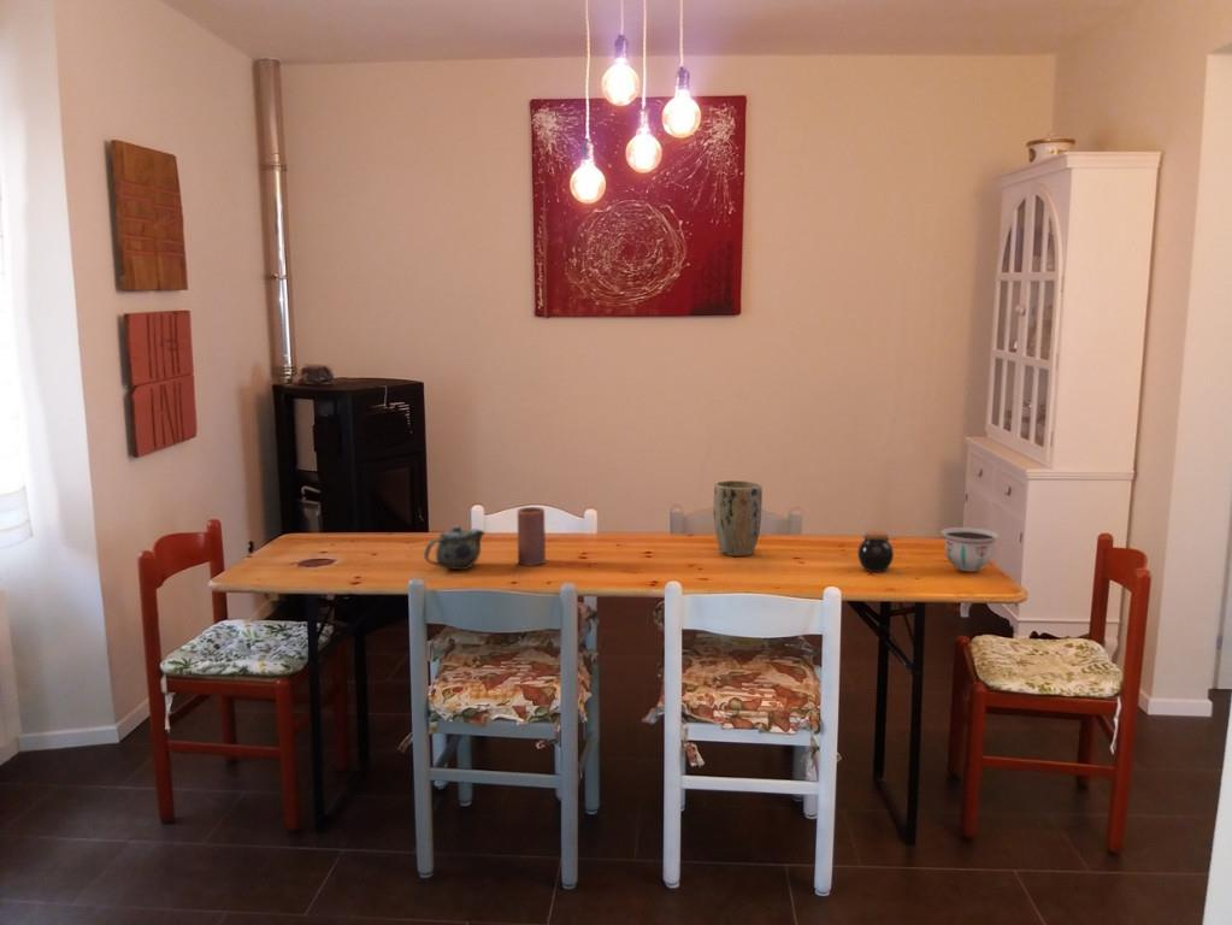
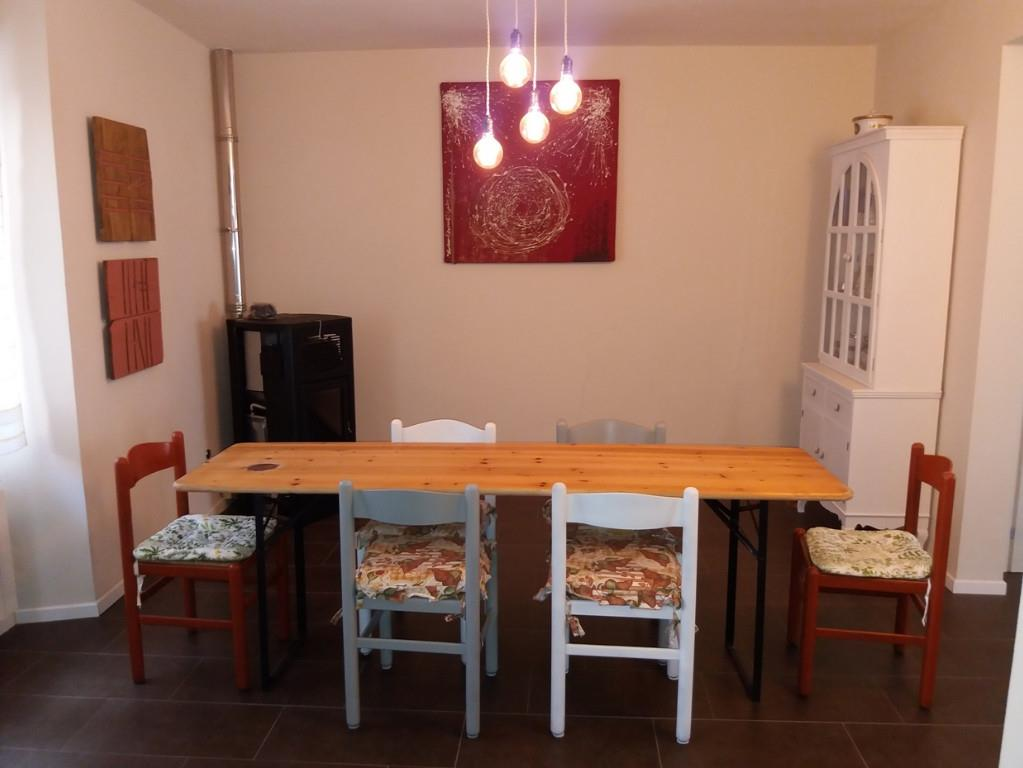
- chinaware [423,524,487,571]
- jar [856,530,895,573]
- candle [517,506,547,567]
- plant pot [712,479,764,558]
- bowl [941,526,1000,572]
